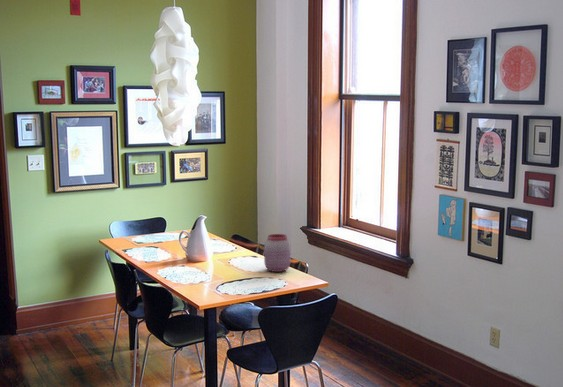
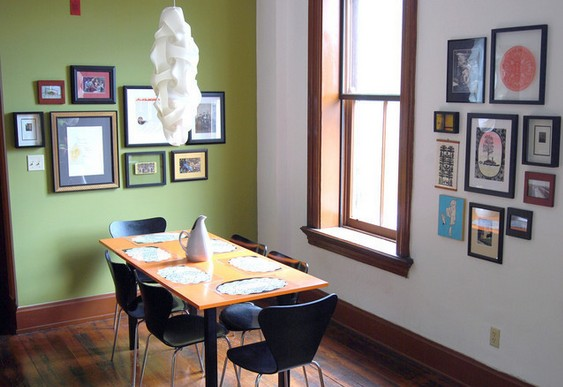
- jar [263,233,291,273]
